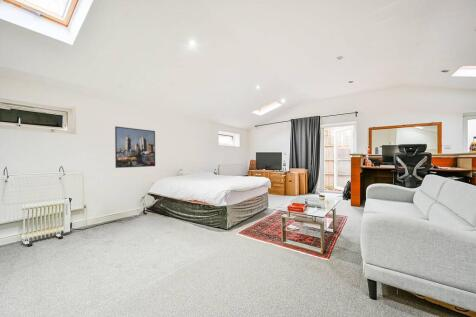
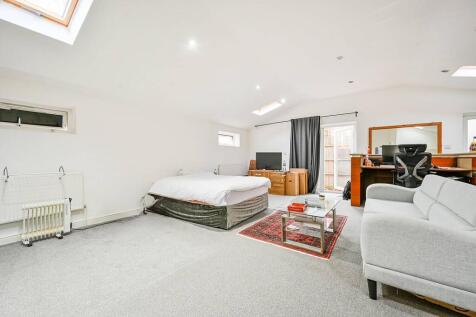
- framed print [114,125,156,169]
